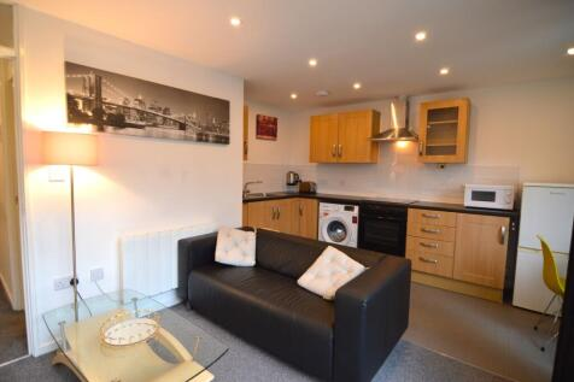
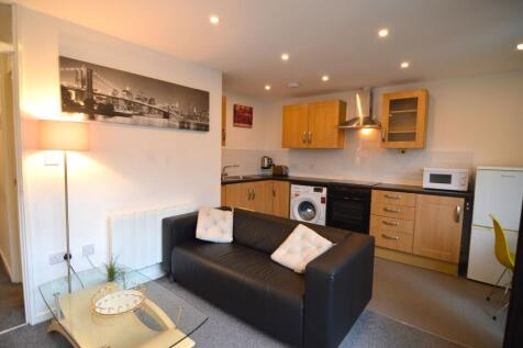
+ plant [100,252,130,282]
